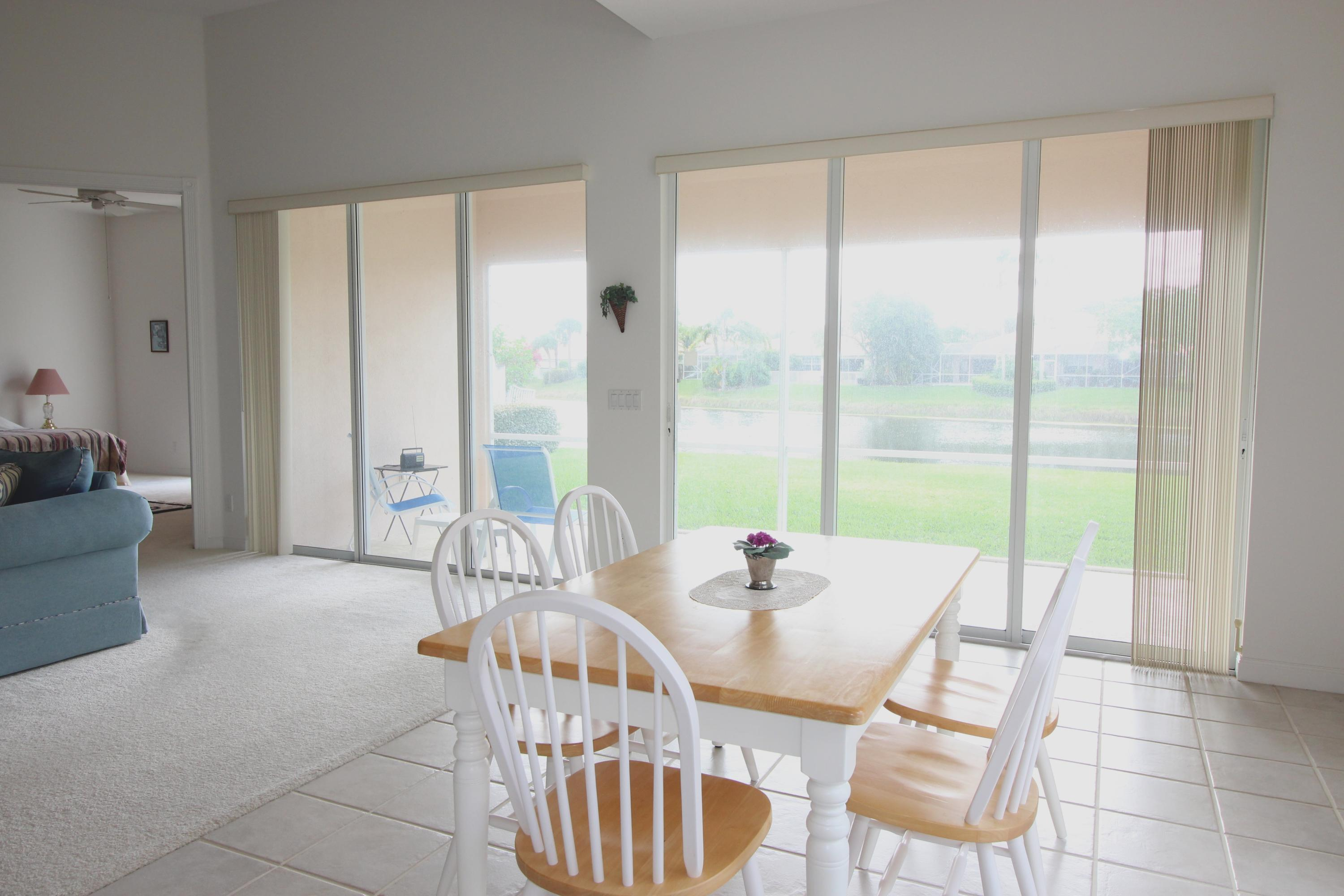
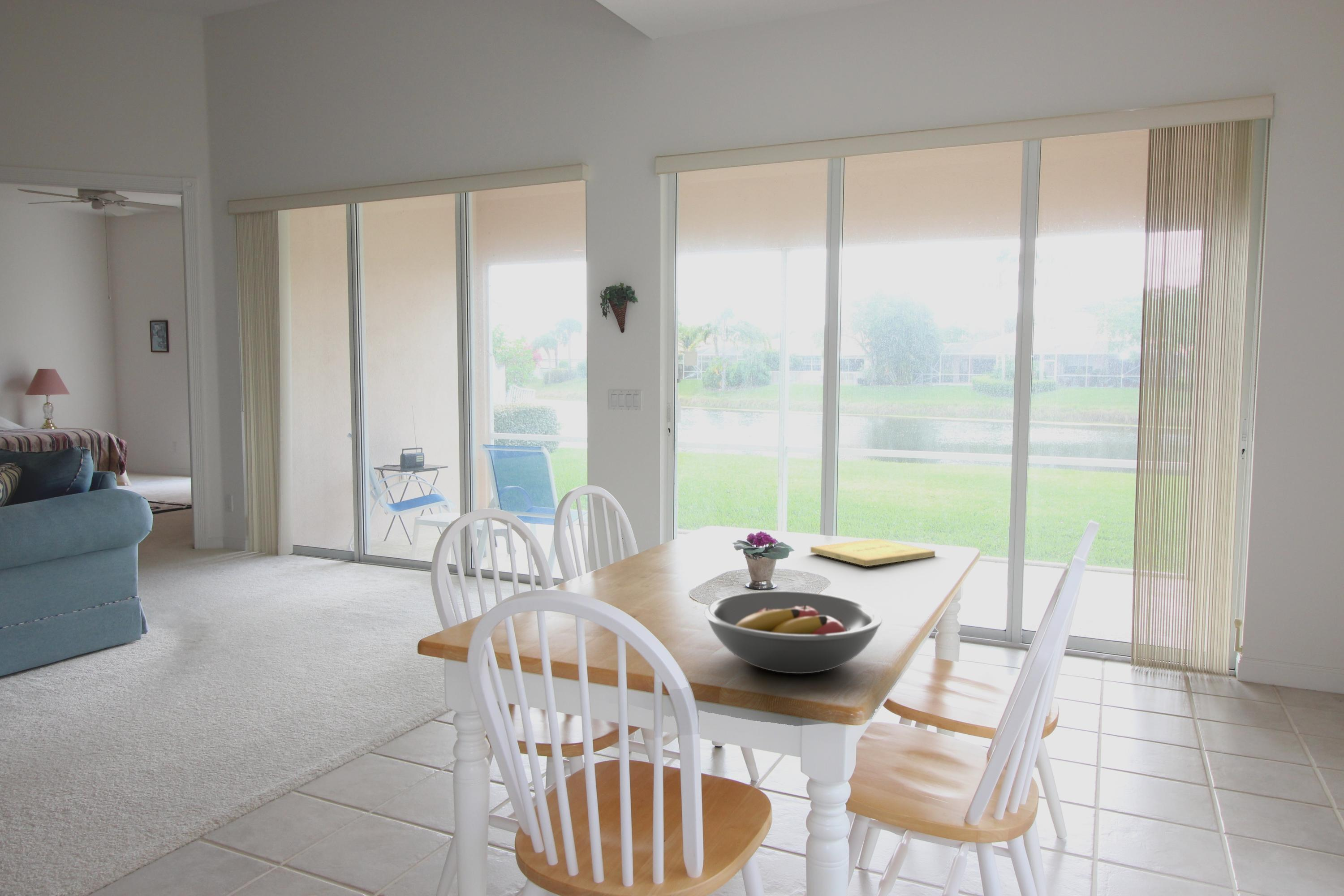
+ fruit bowl [704,590,882,674]
+ book [810,538,935,567]
